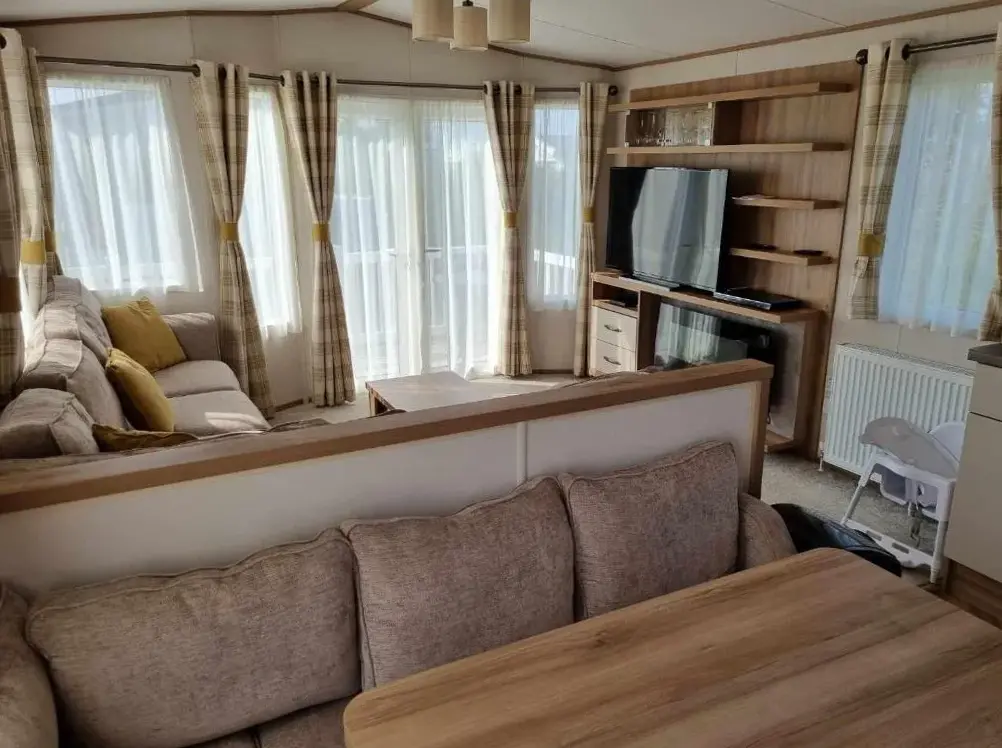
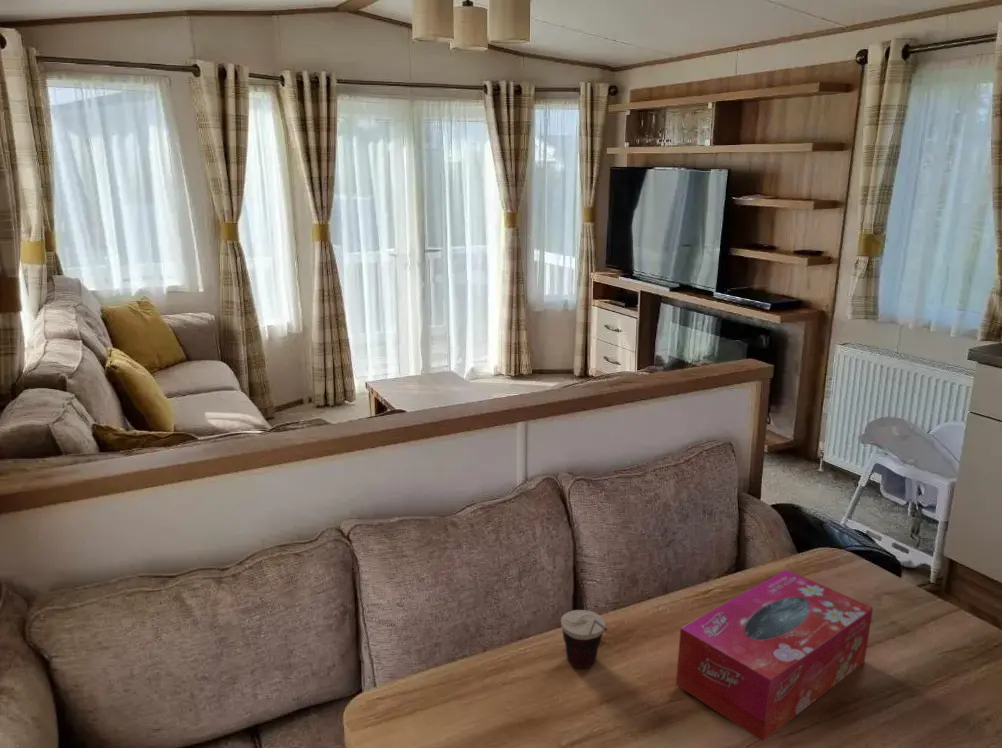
+ tissue box [675,568,874,742]
+ cup [560,609,608,669]
